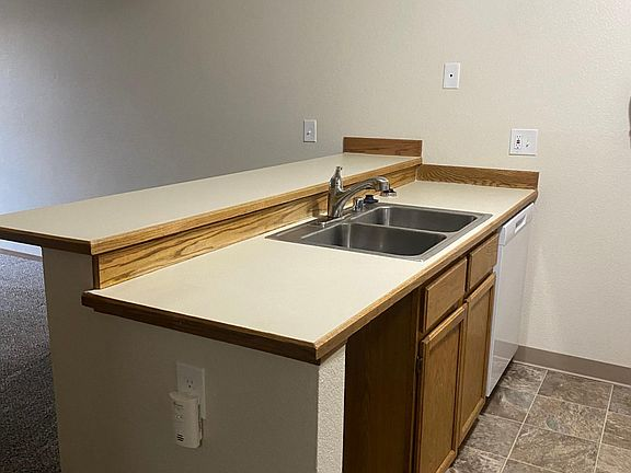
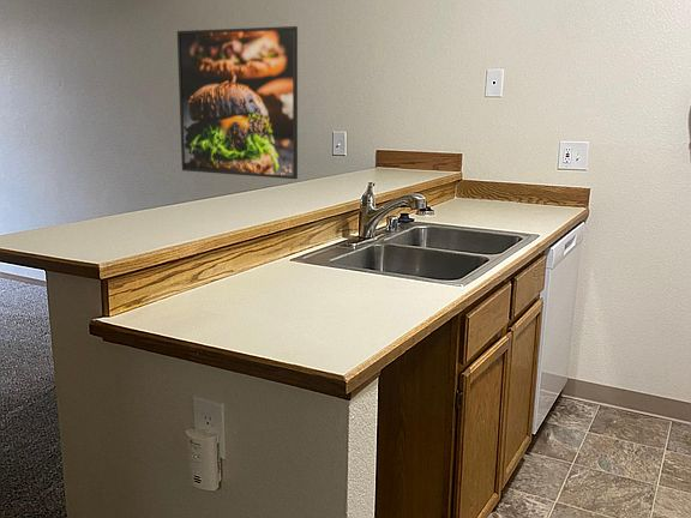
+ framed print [176,25,299,180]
